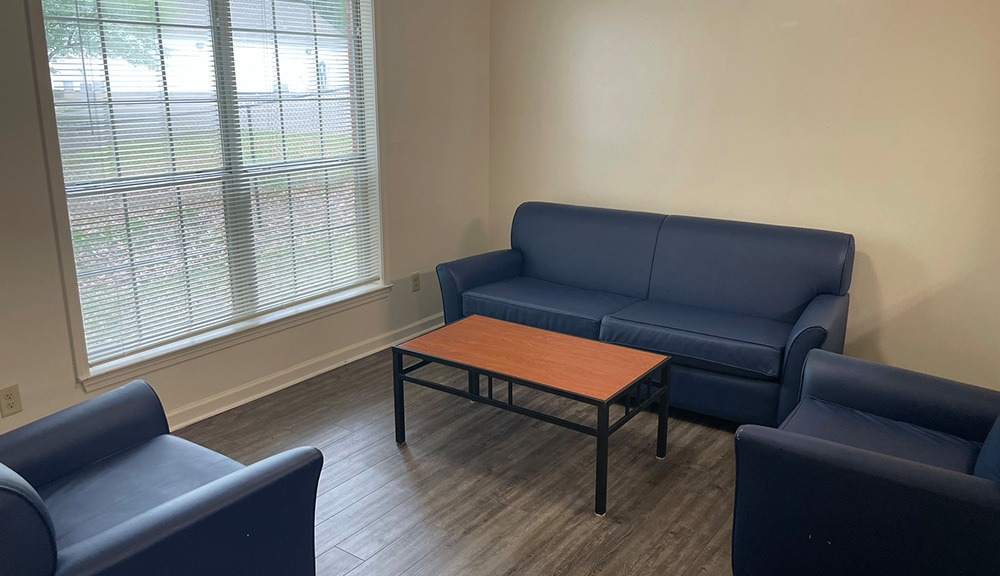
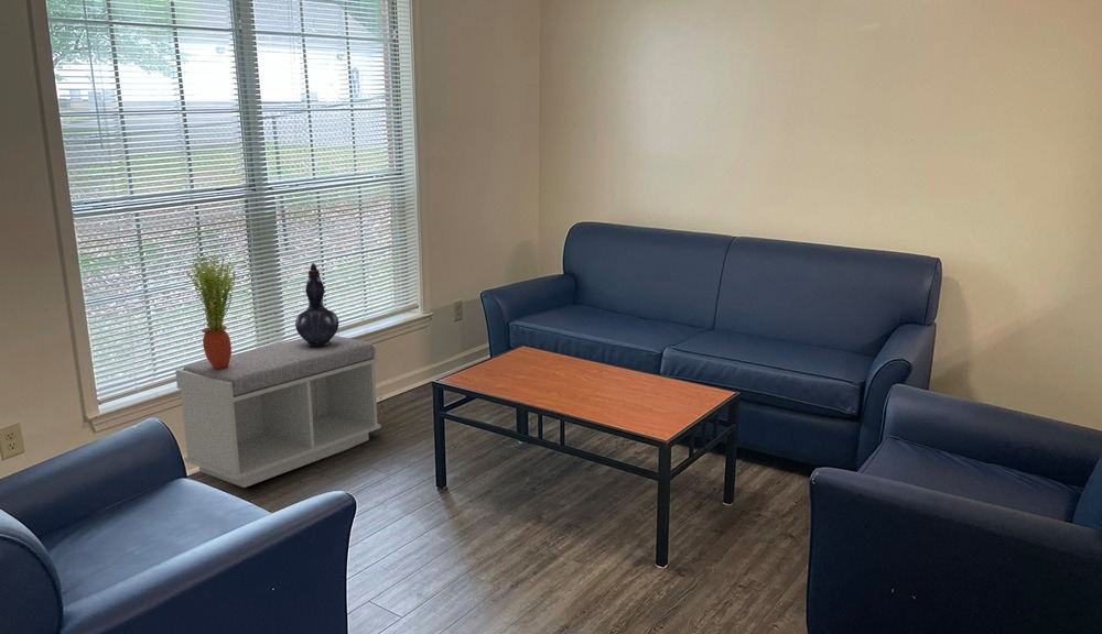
+ potted plant [185,253,237,369]
+ decorative vase [294,262,339,347]
+ bench [174,335,382,489]
